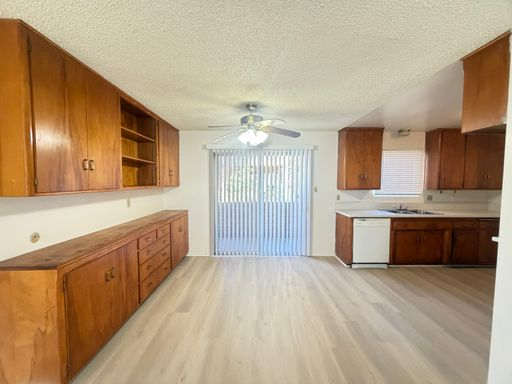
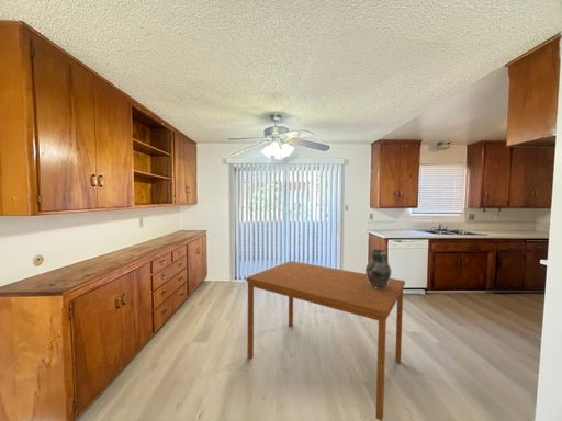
+ ceramic jug [364,248,392,288]
+ dining table [245,260,406,421]
